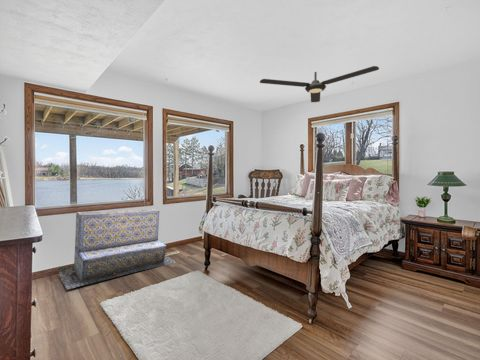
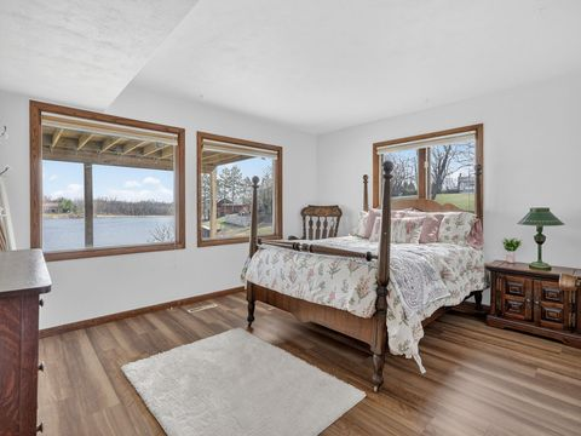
- ceiling fan [259,65,380,103]
- bench [57,208,176,291]
